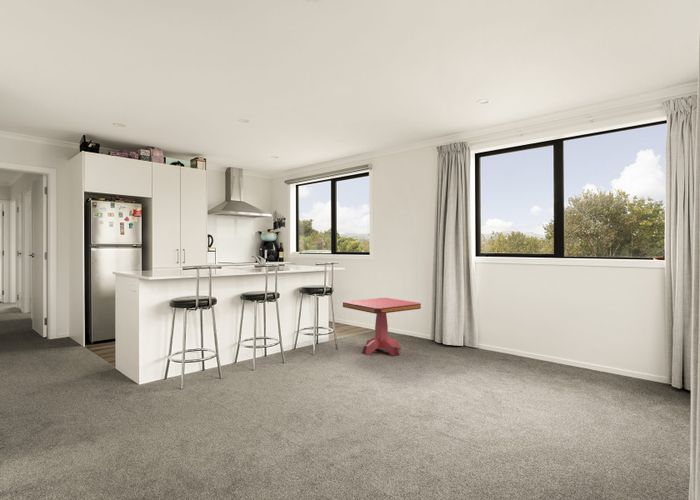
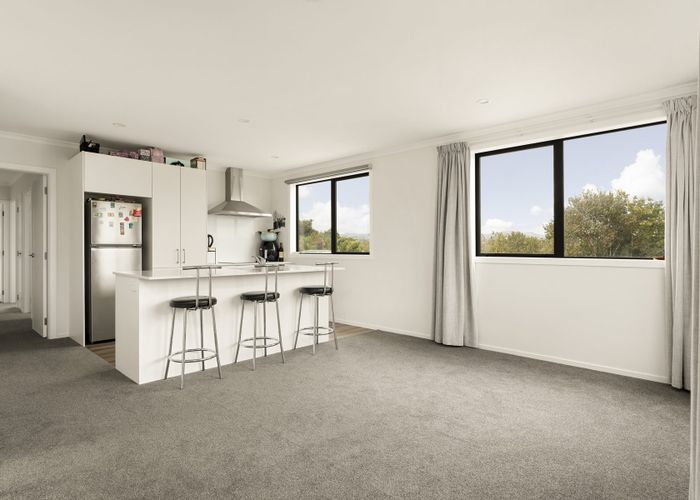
- side table [342,297,422,357]
